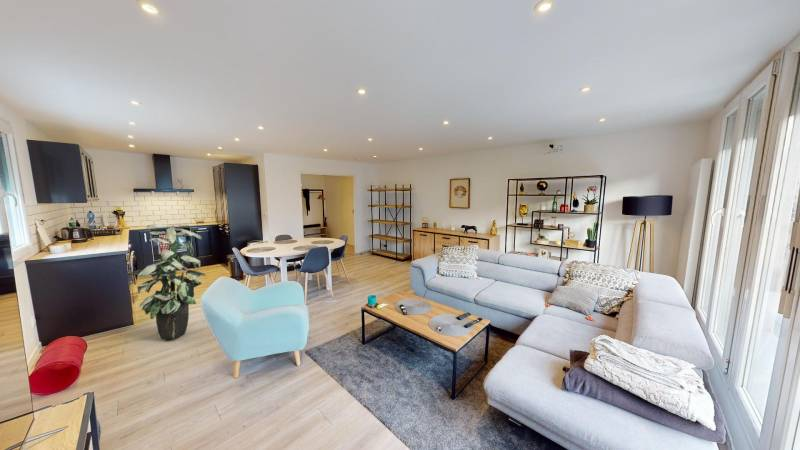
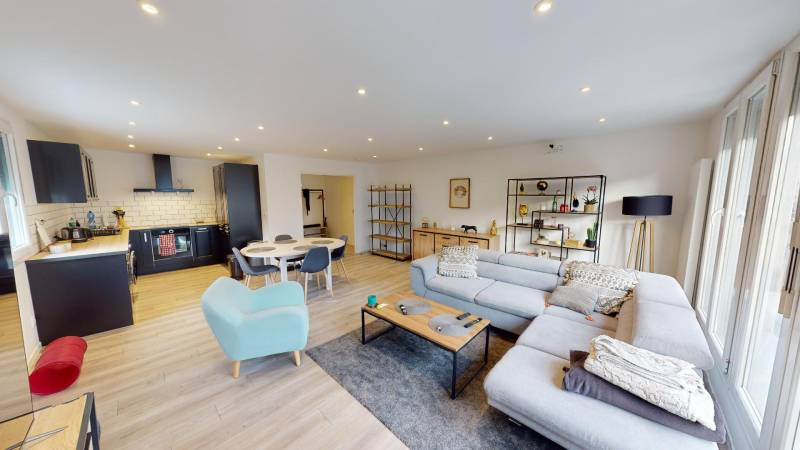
- indoor plant [127,223,207,340]
